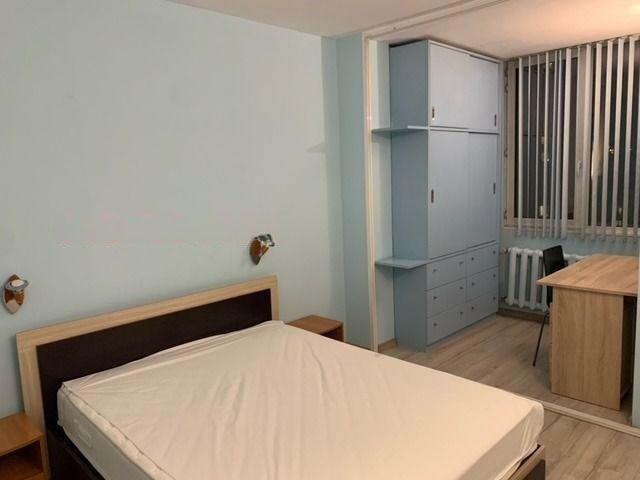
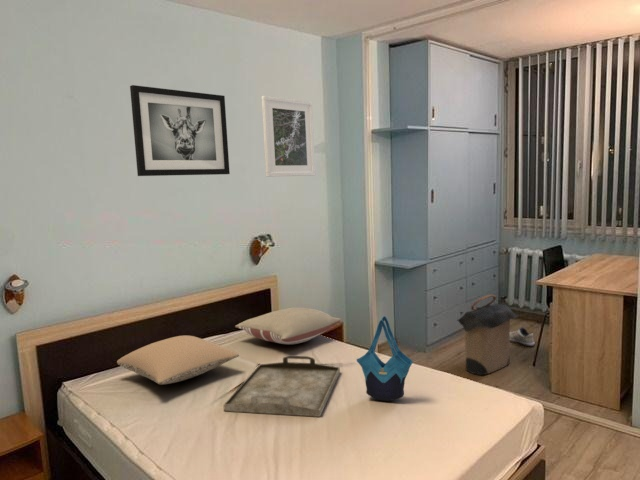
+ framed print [261,95,316,178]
+ laundry hamper [457,294,520,376]
+ wall art [129,84,231,177]
+ serving tray [222,355,341,418]
+ pillow [116,335,240,385]
+ pillow [234,306,342,345]
+ tote bag [356,315,414,402]
+ shoe [510,326,536,347]
